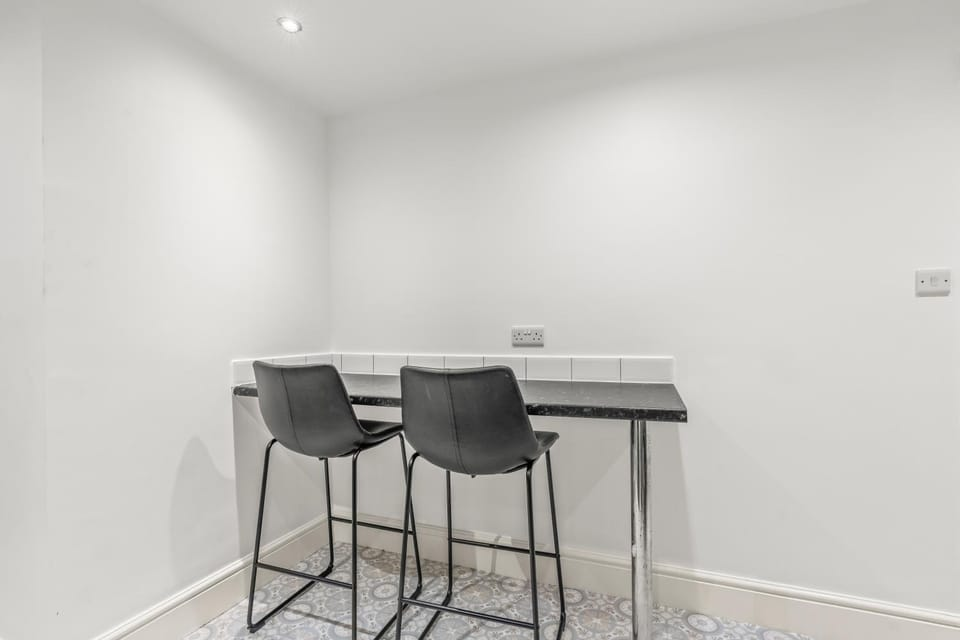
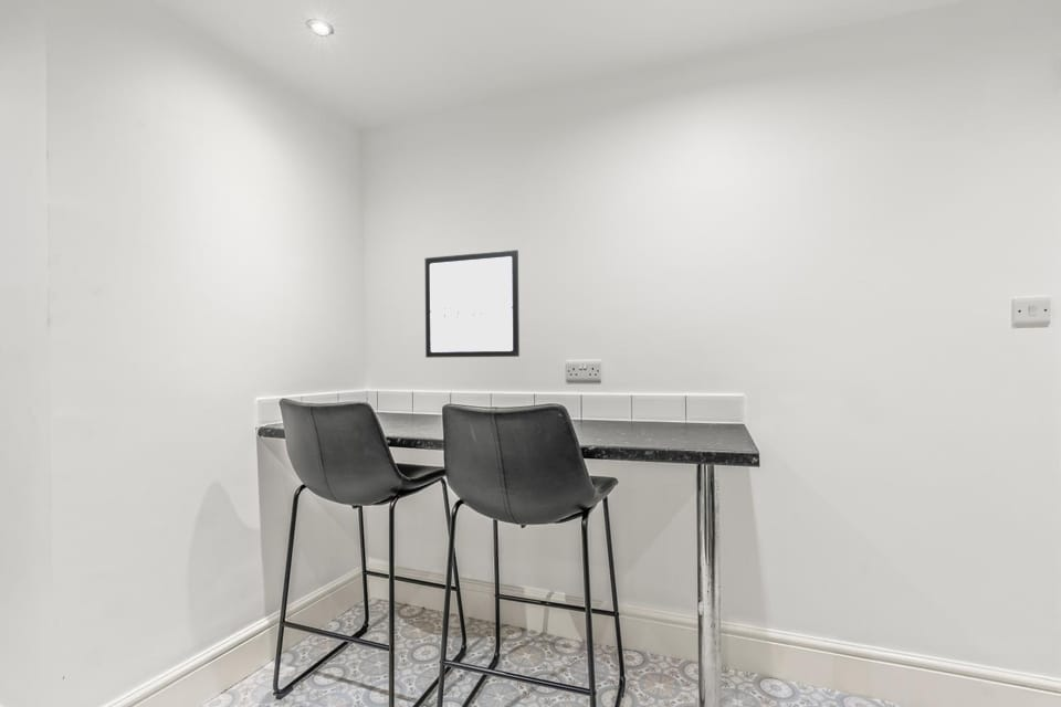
+ wall art [424,249,521,359]
